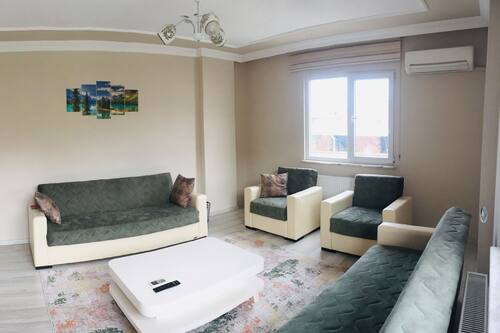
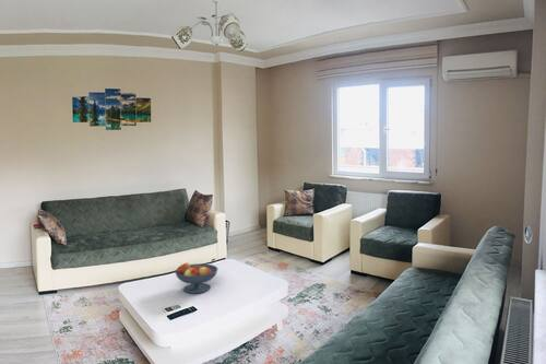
+ fruit bowl [174,262,218,294]
